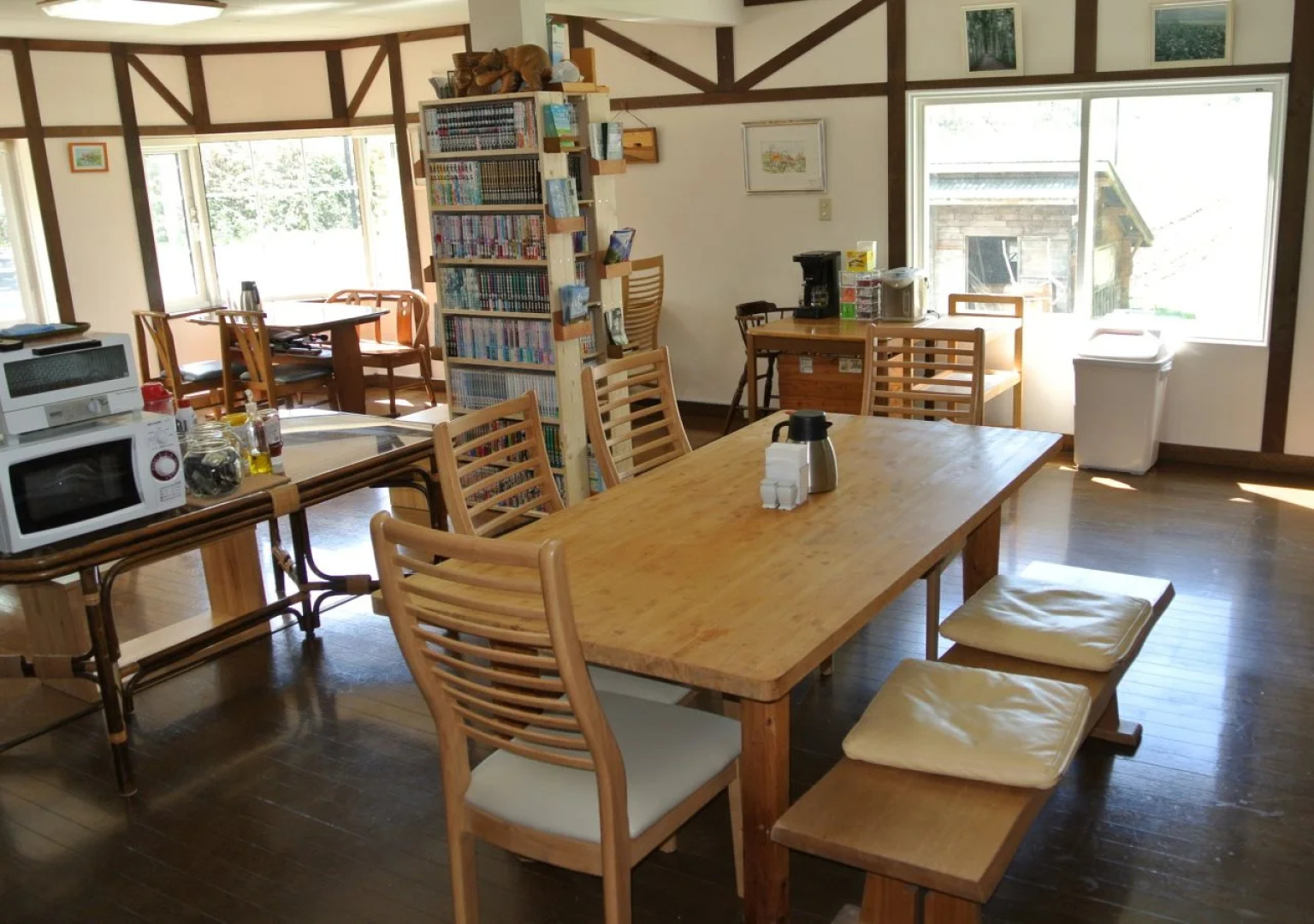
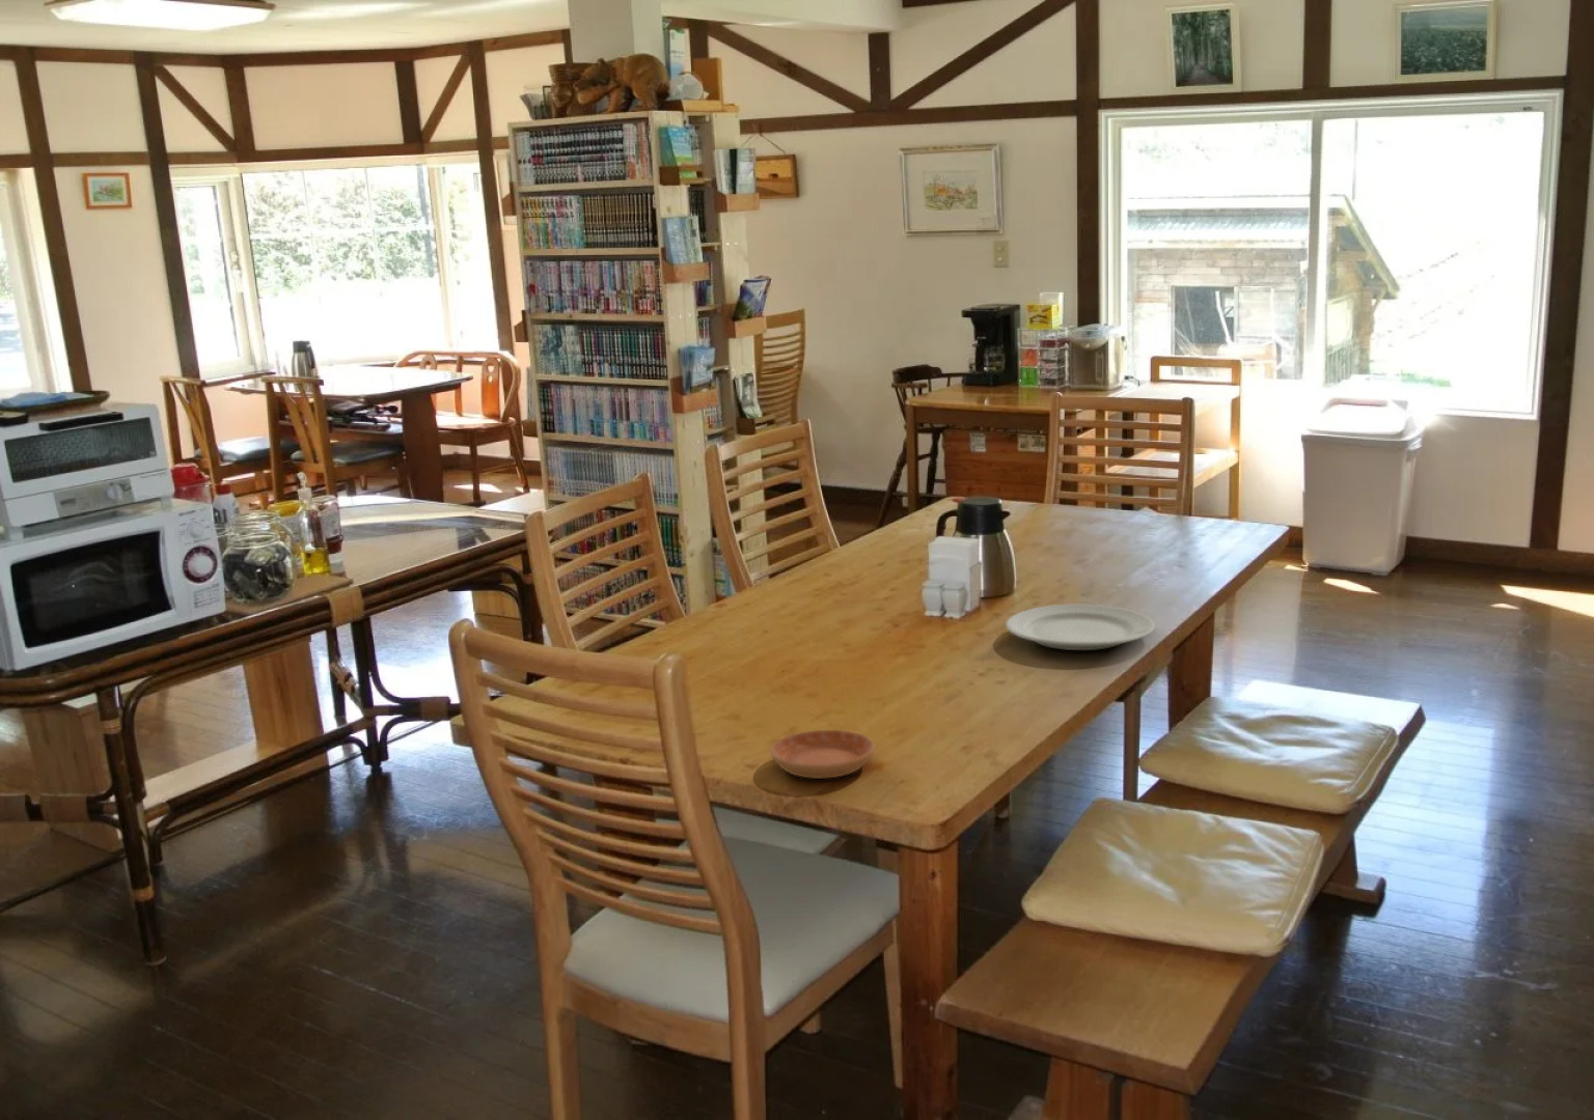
+ chinaware [1004,604,1156,651]
+ saucer [770,728,876,779]
